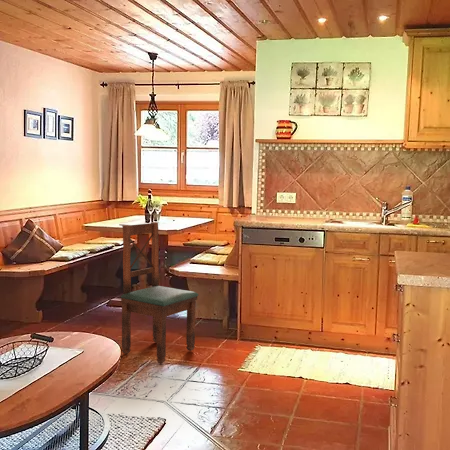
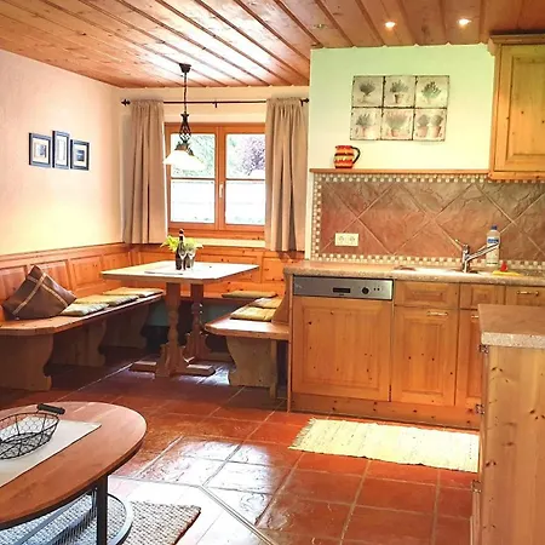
- dining chair [120,221,199,365]
